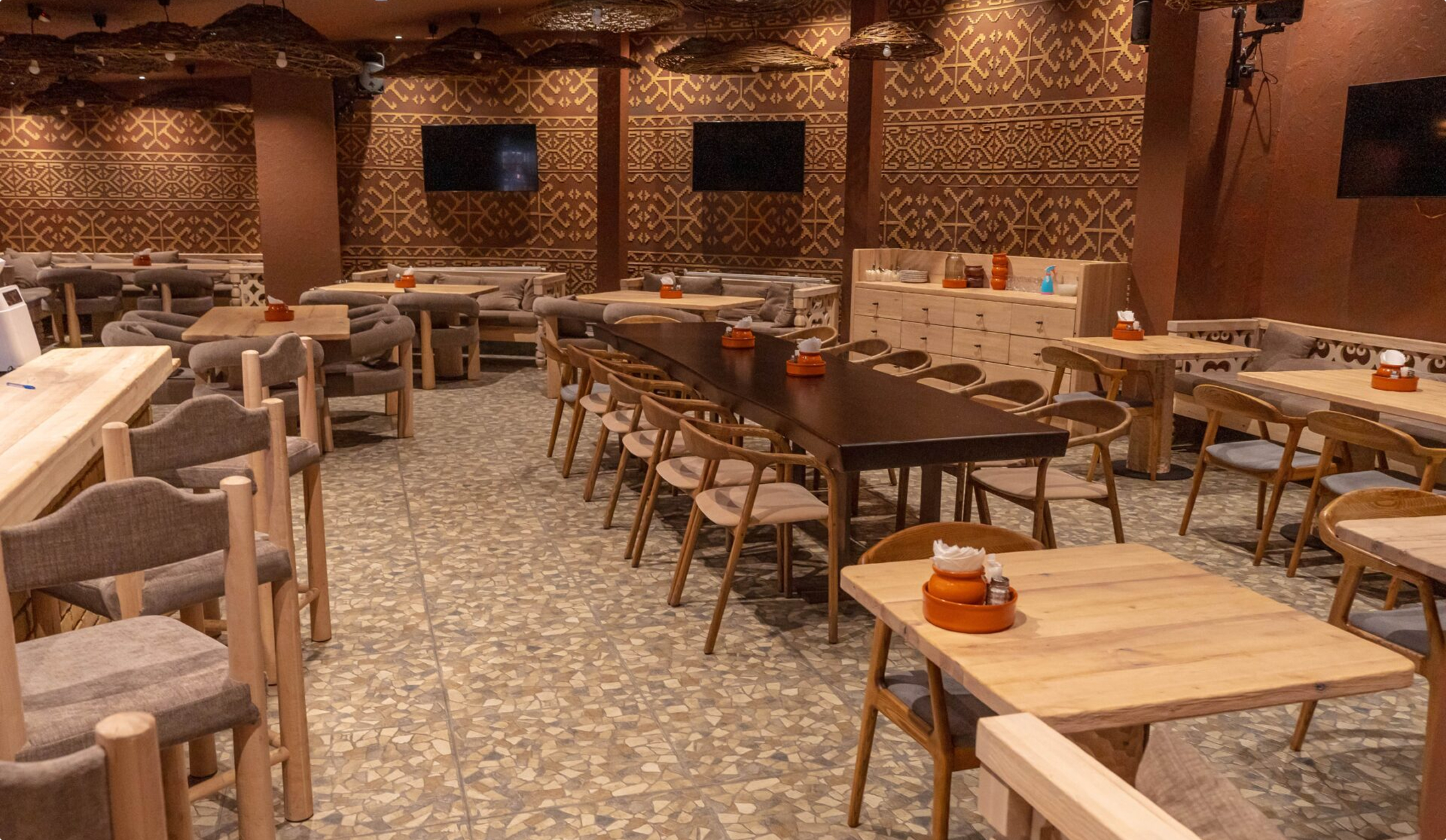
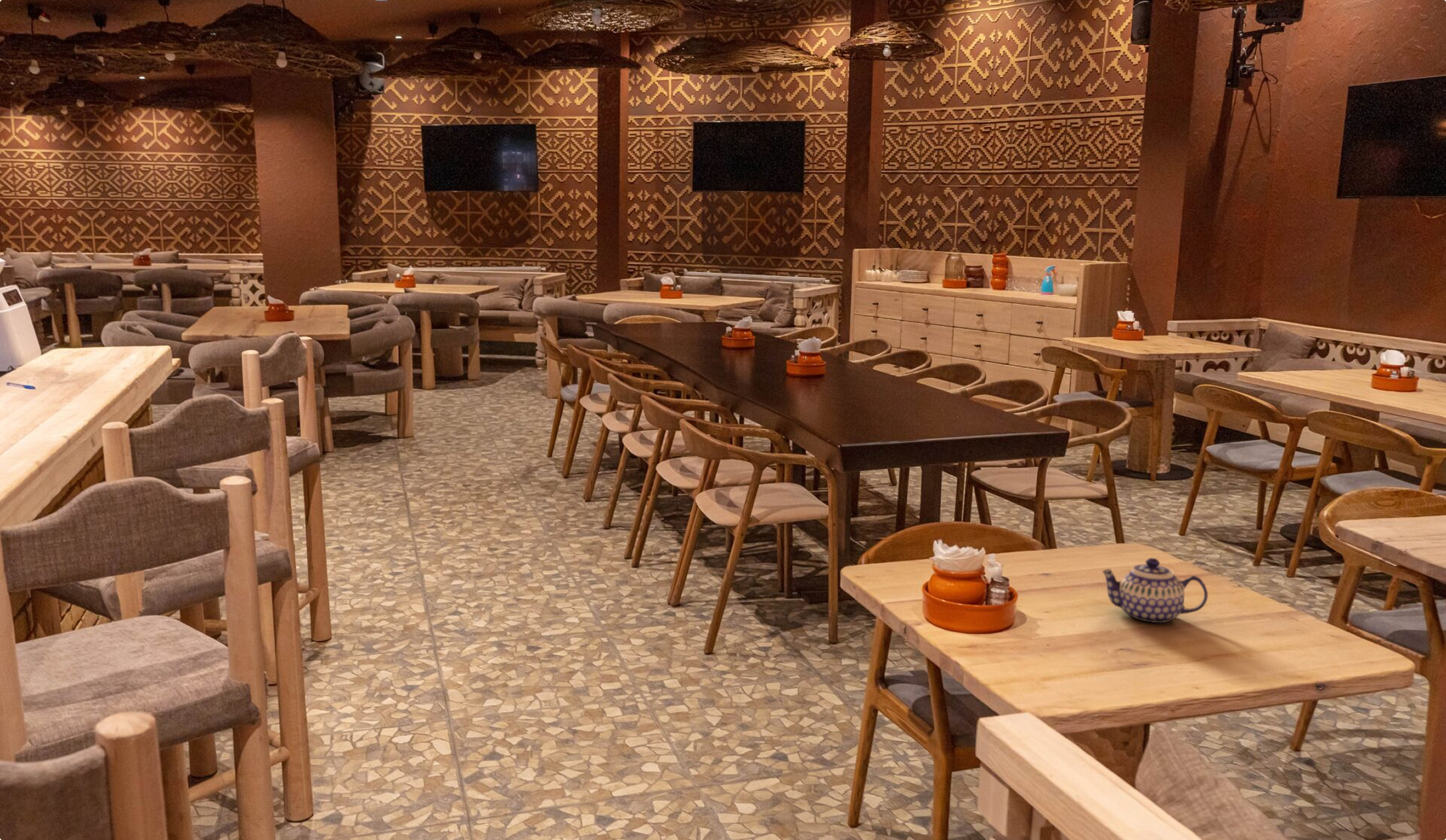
+ teapot [1101,557,1209,623]
